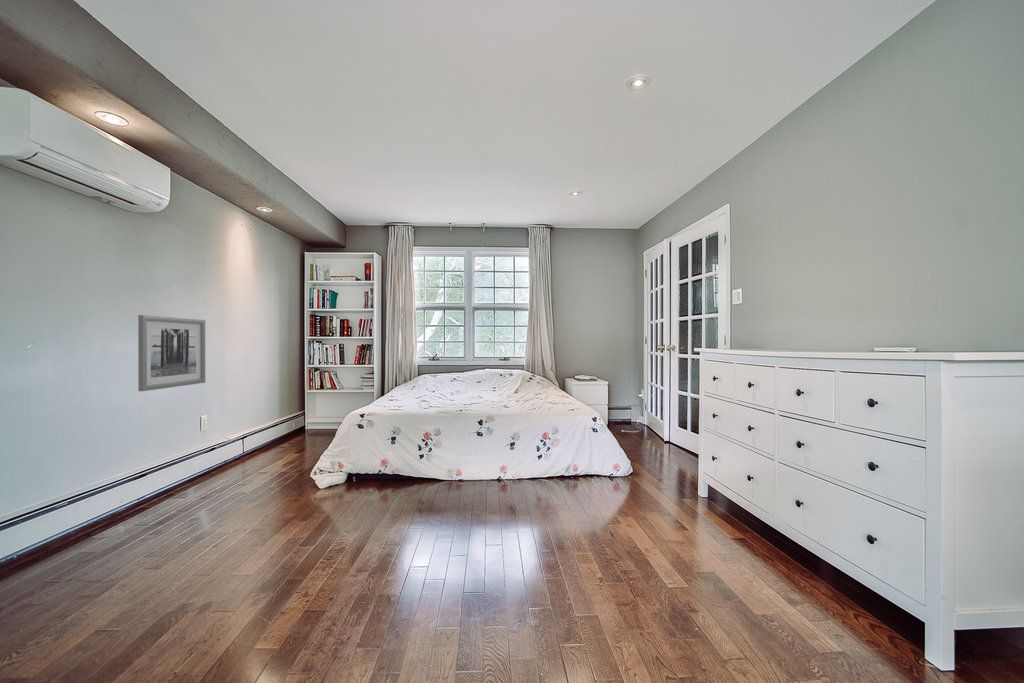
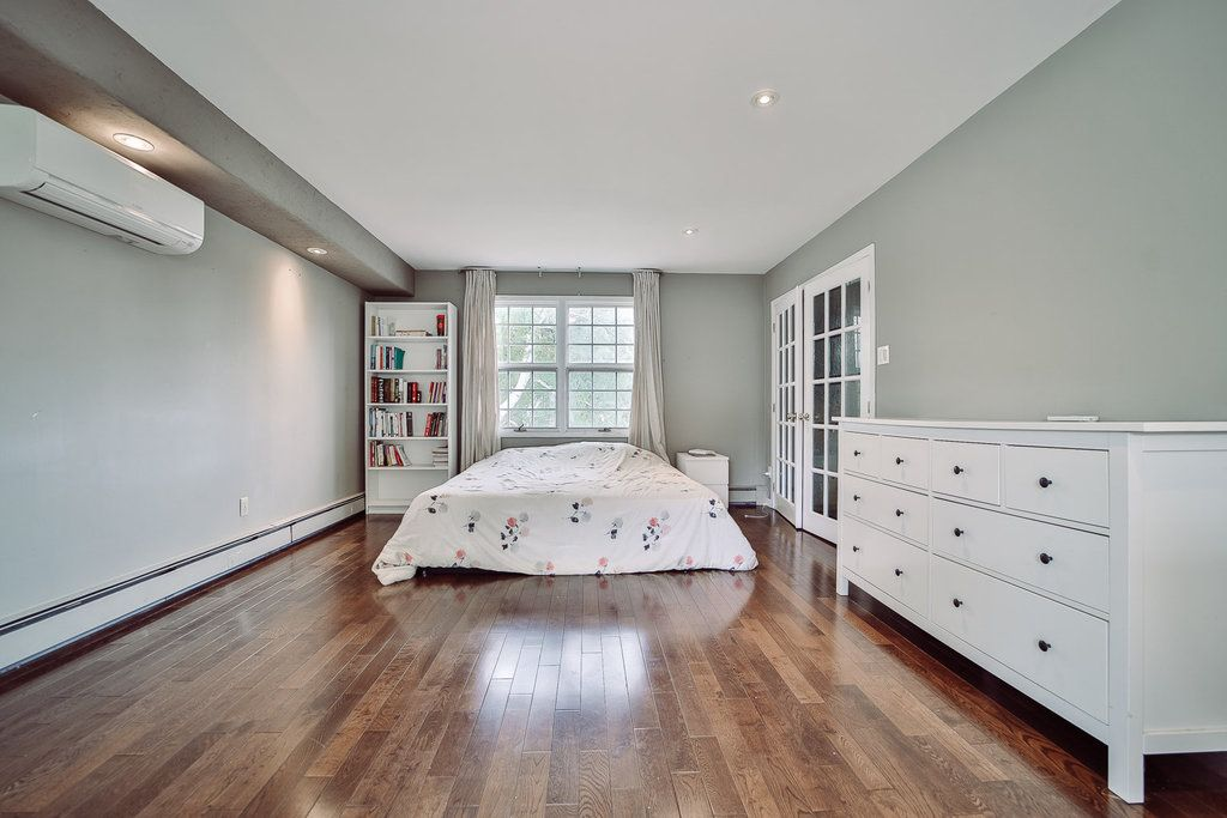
- wall art [137,314,206,392]
